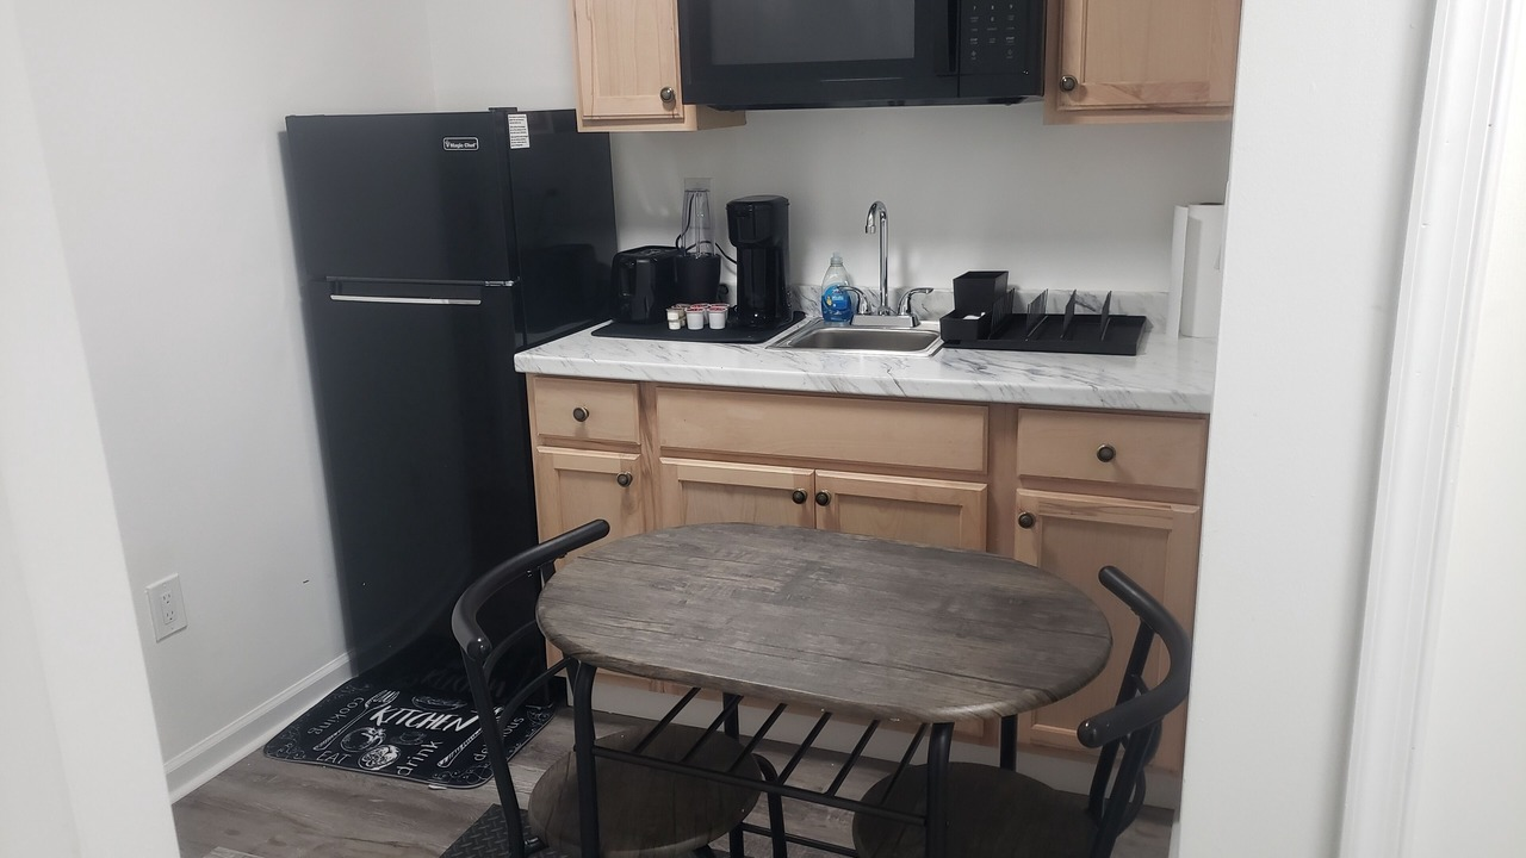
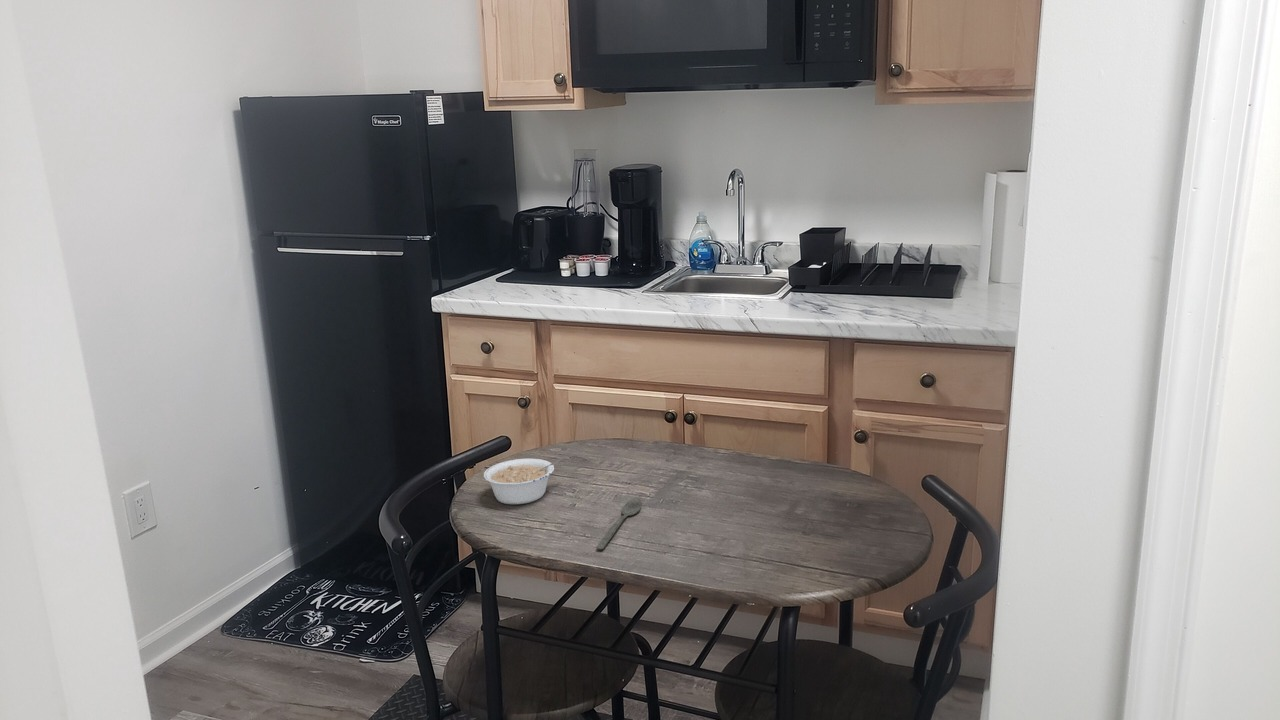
+ legume [483,455,568,505]
+ spoon [595,497,643,550]
